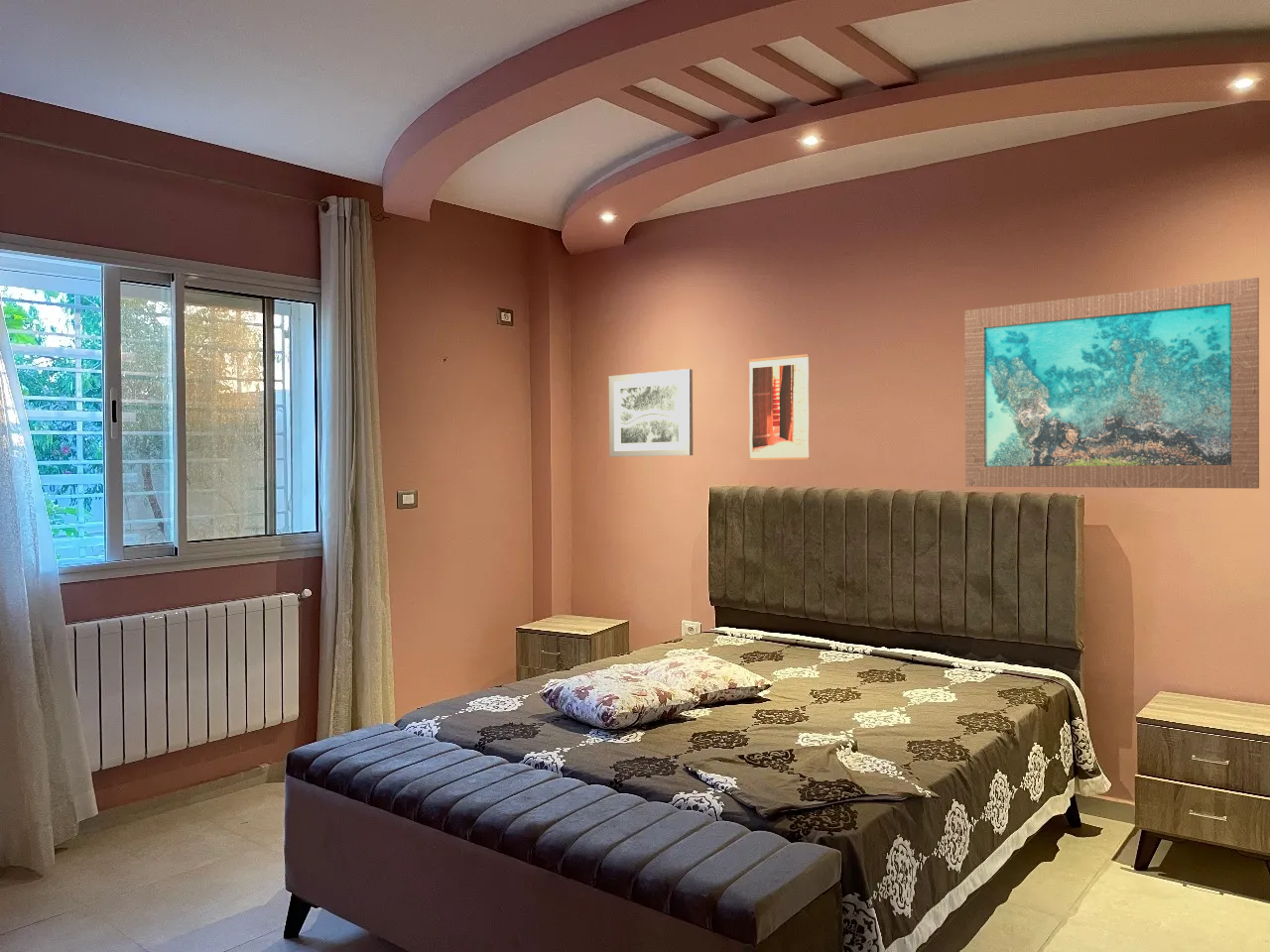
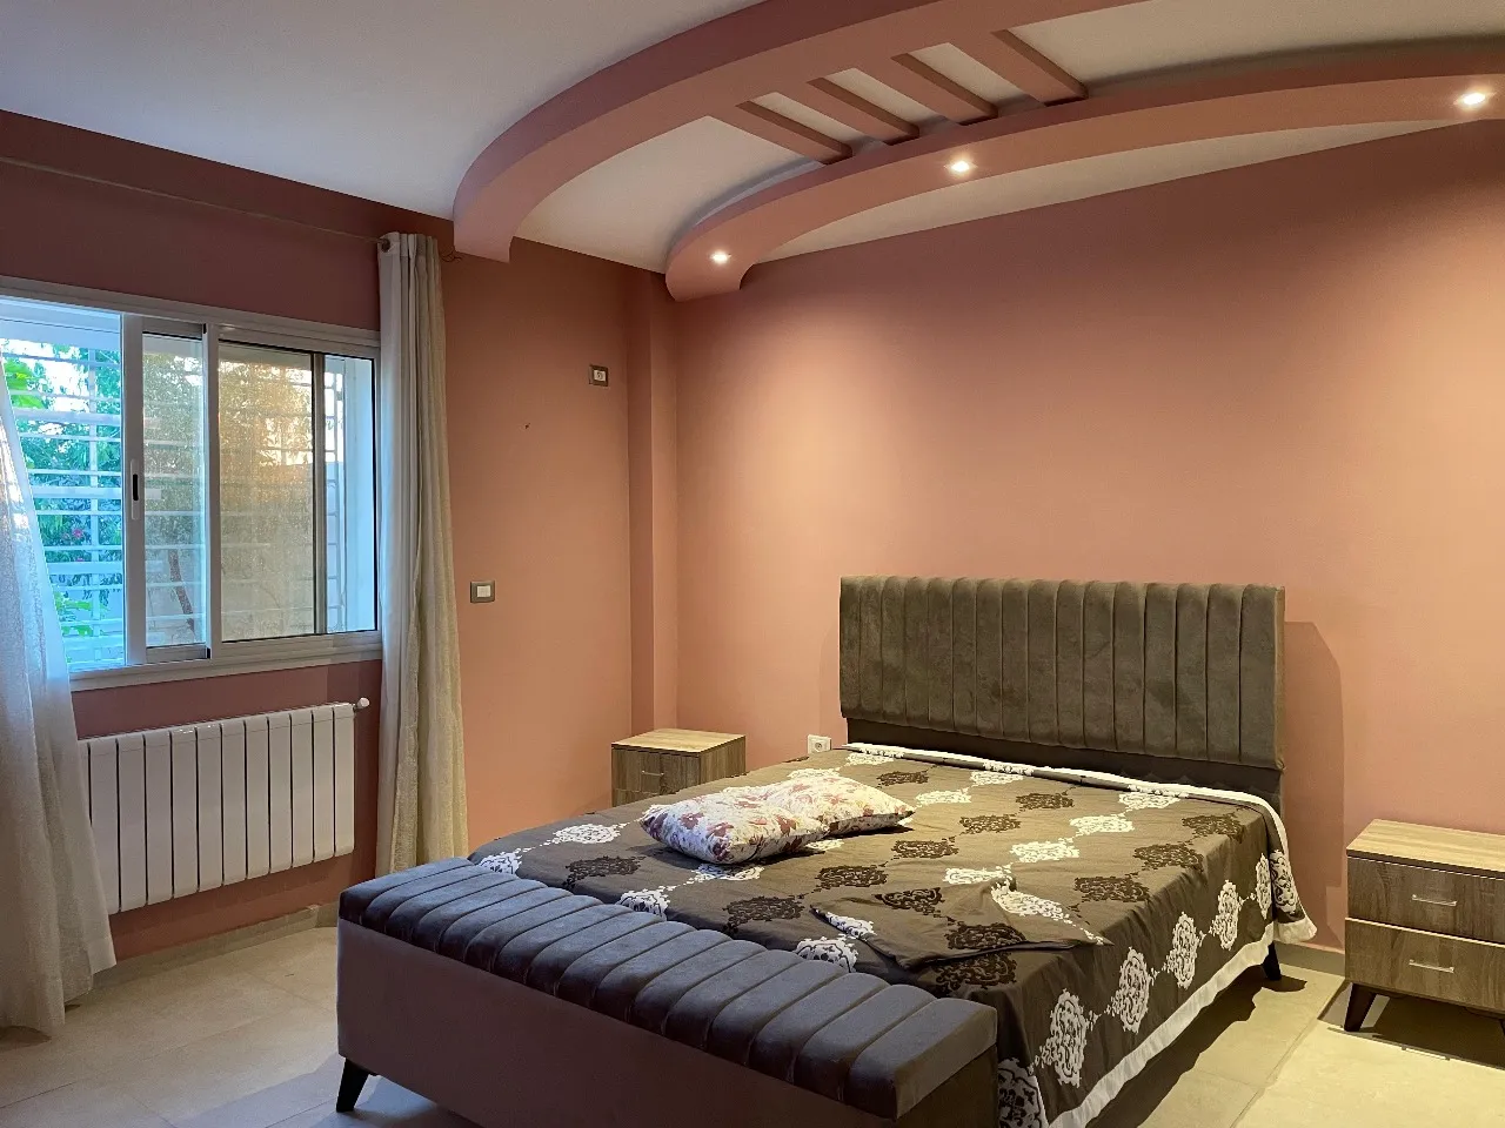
- wall art [608,368,694,458]
- wall art [963,277,1260,490]
- wall art [748,353,811,461]
